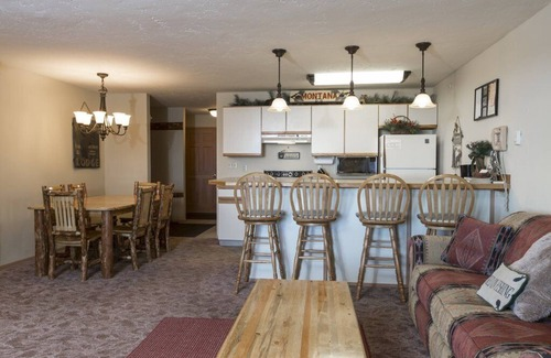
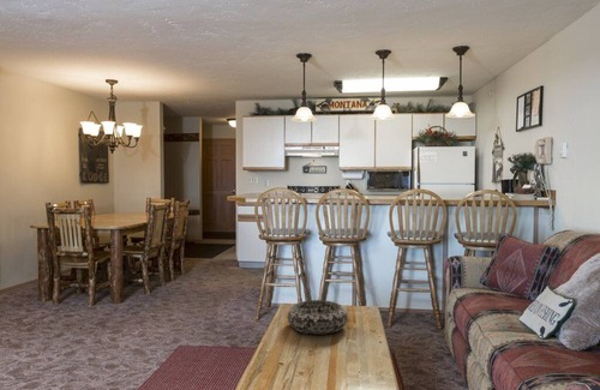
+ decorative bowl [286,299,349,336]
